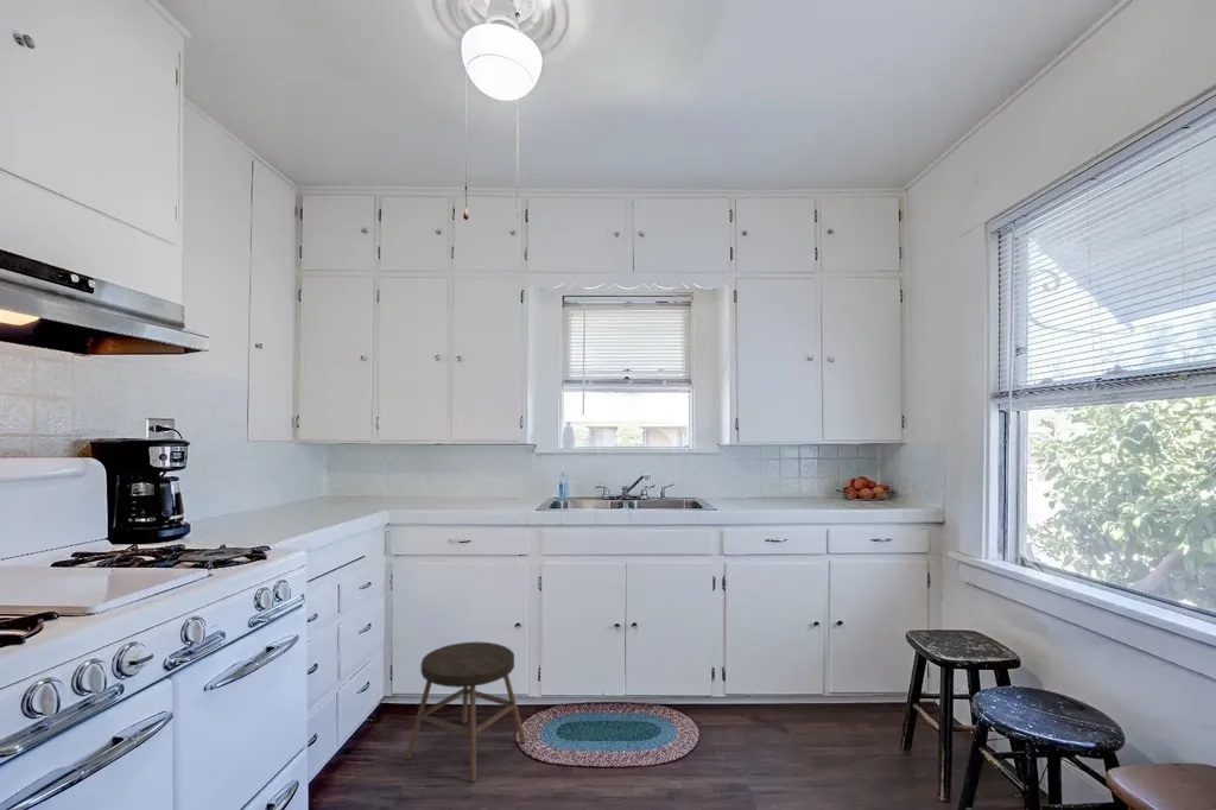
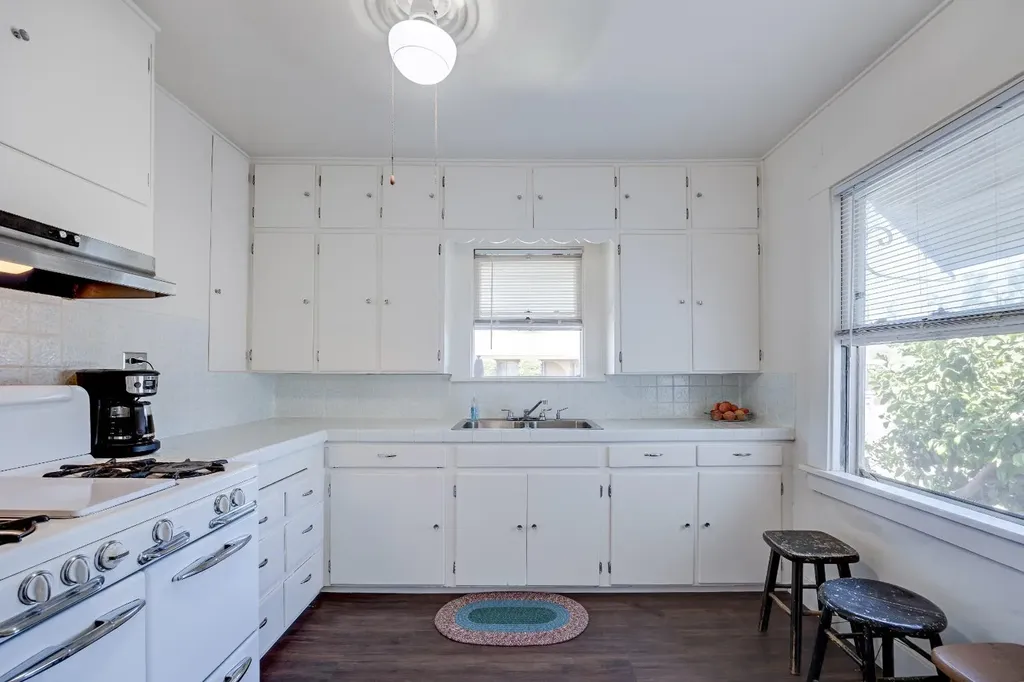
- stool [405,640,527,784]
